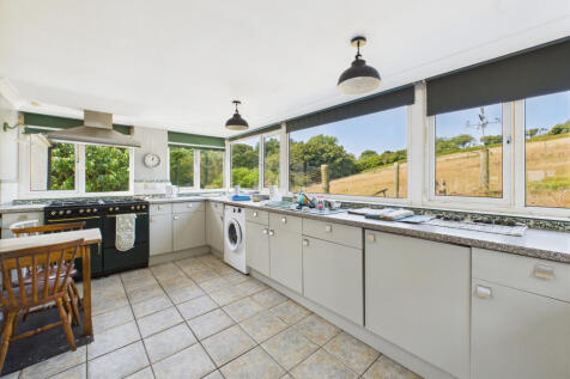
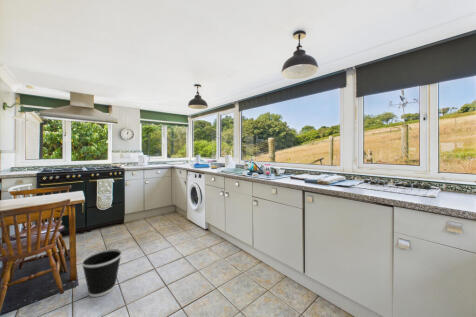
+ wastebasket [80,248,123,298]
